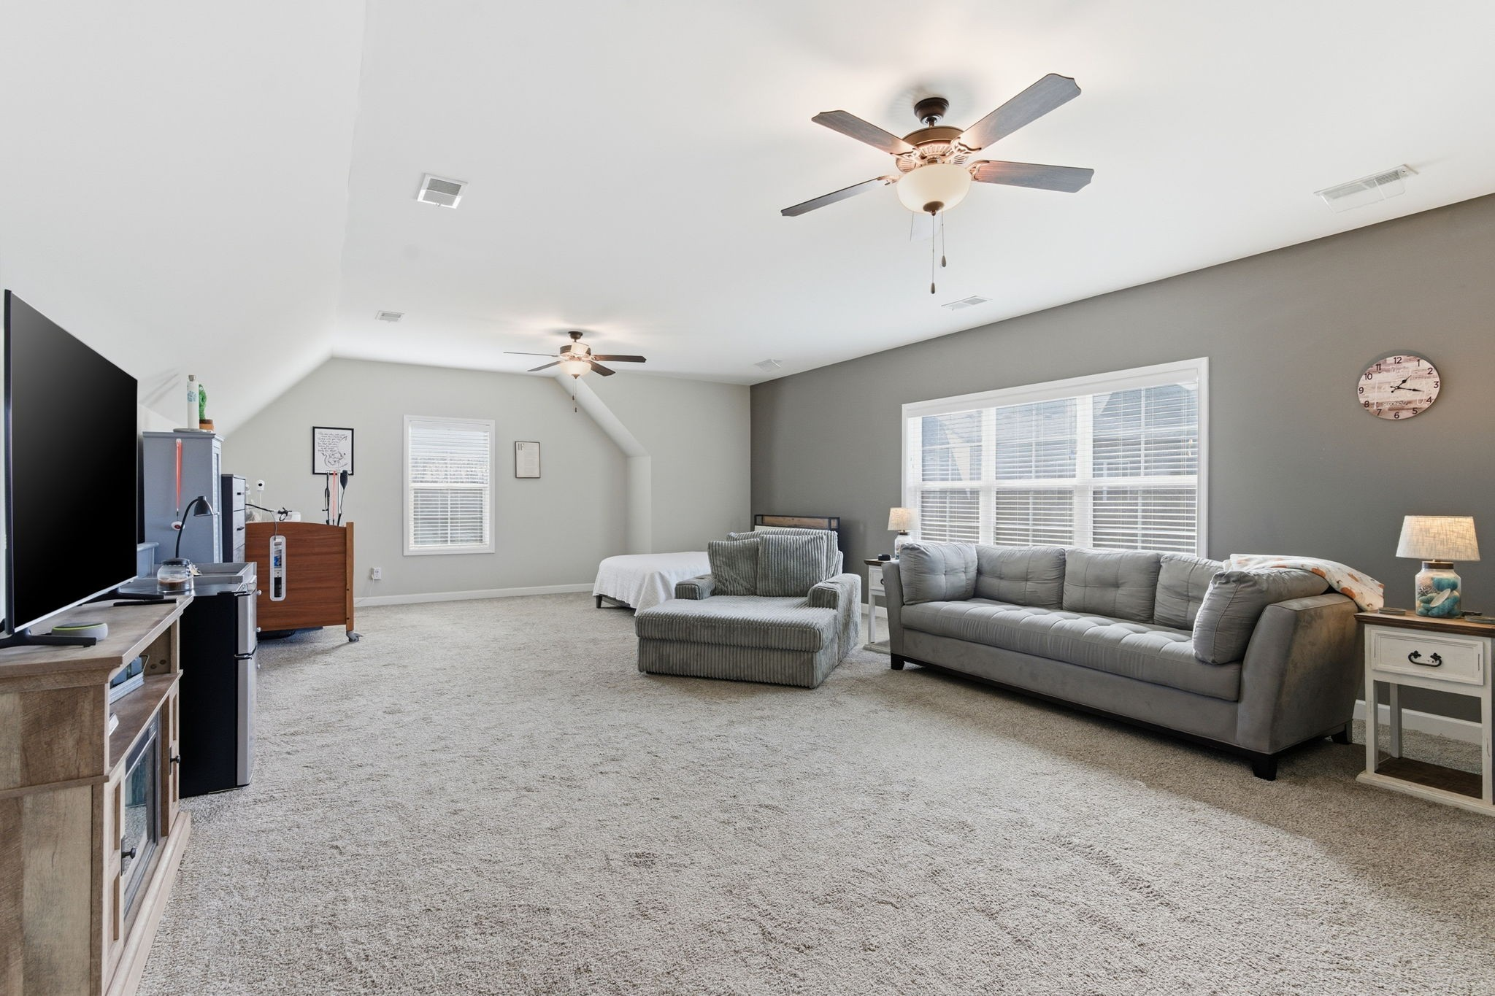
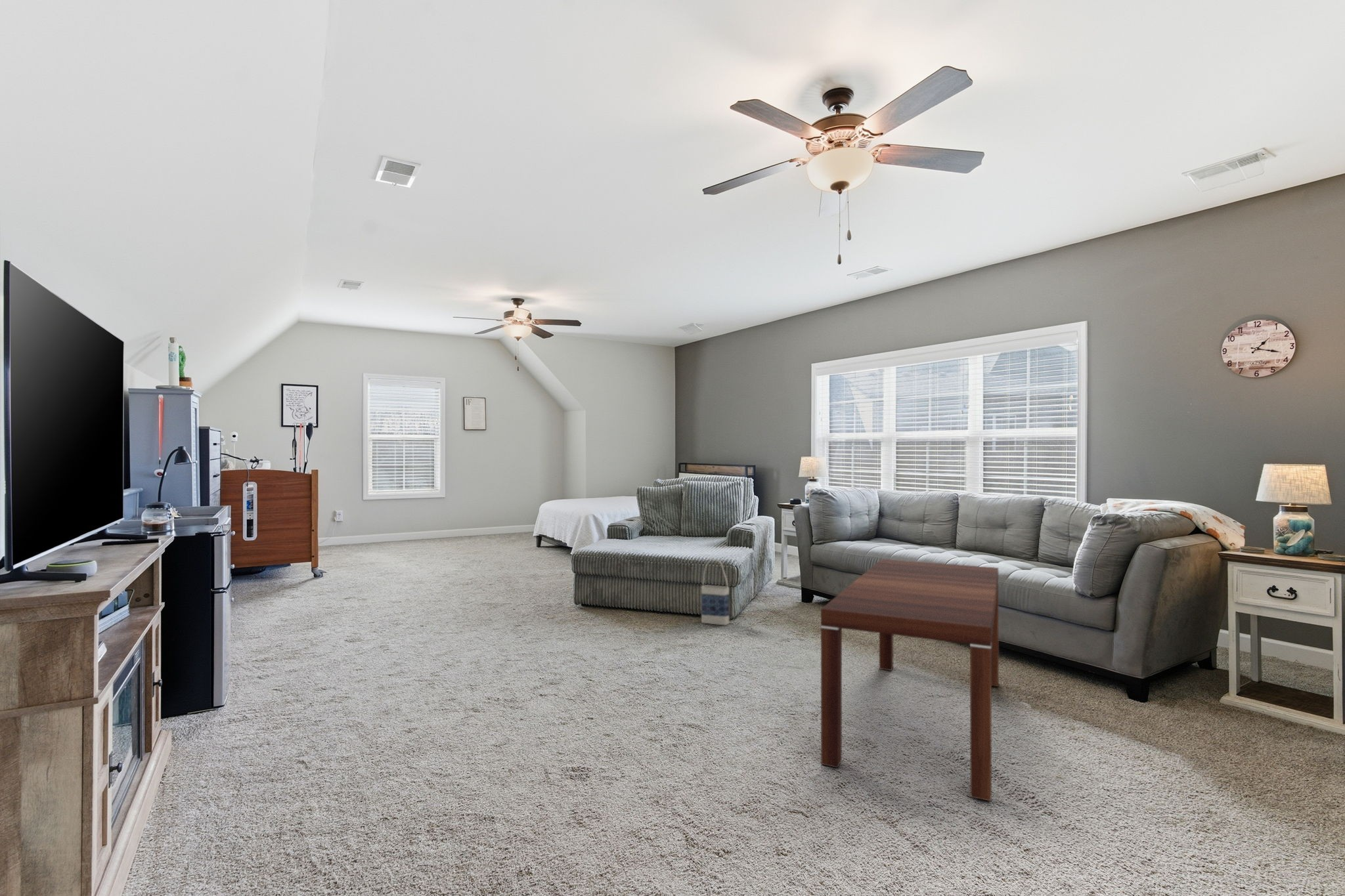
+ bag [701,558,730,626]
+ coffee table [820,559,1000,802]
